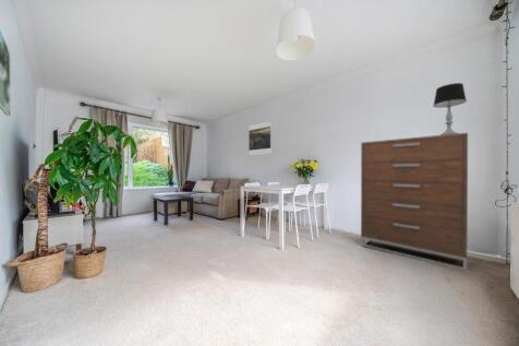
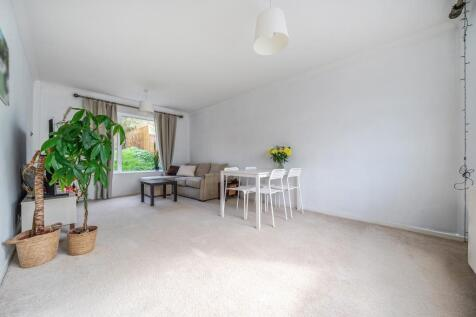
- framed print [248,120,273,156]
- dresser [360,132,469,272]
- table lamp [432,82,468,135]
